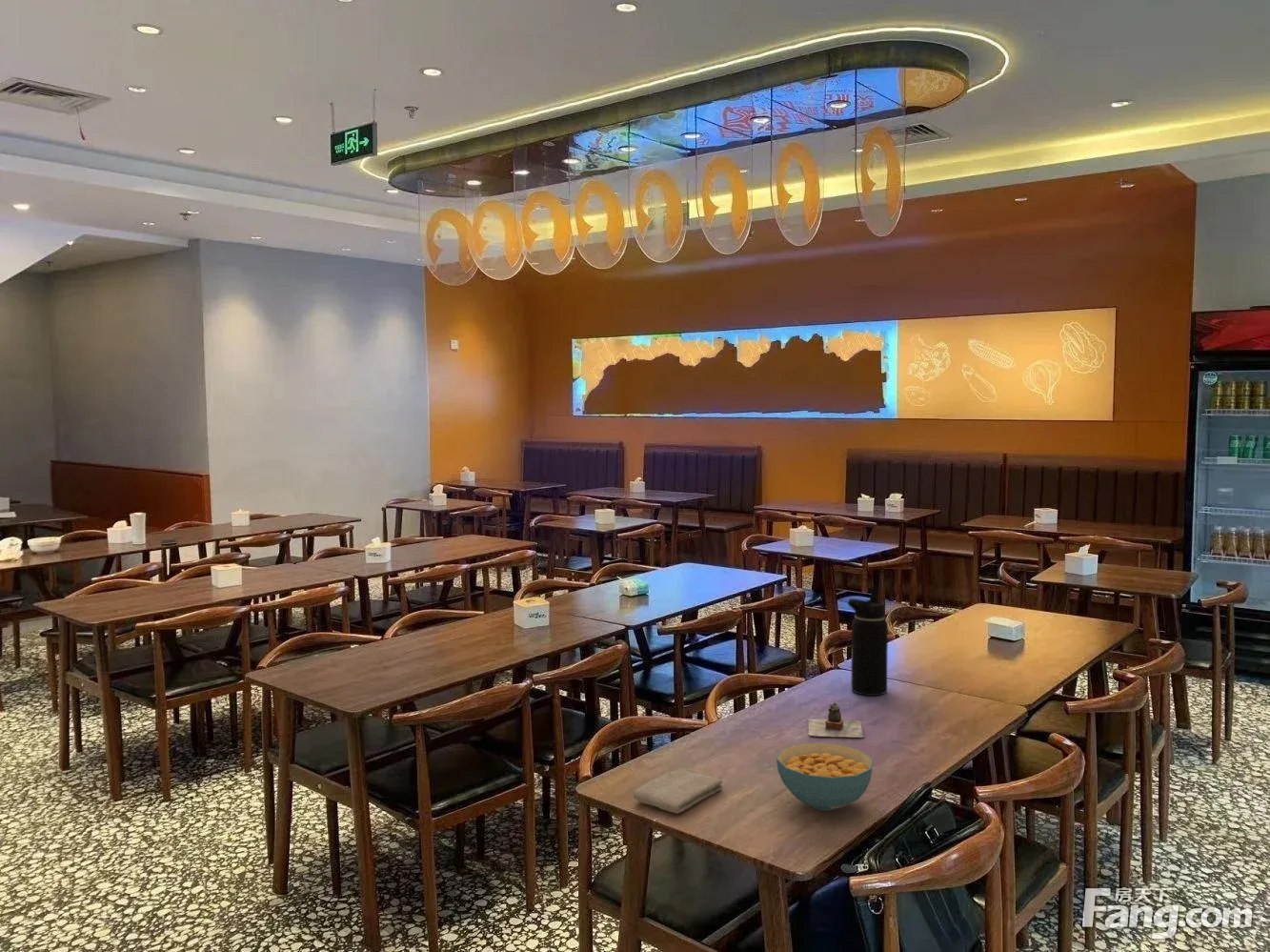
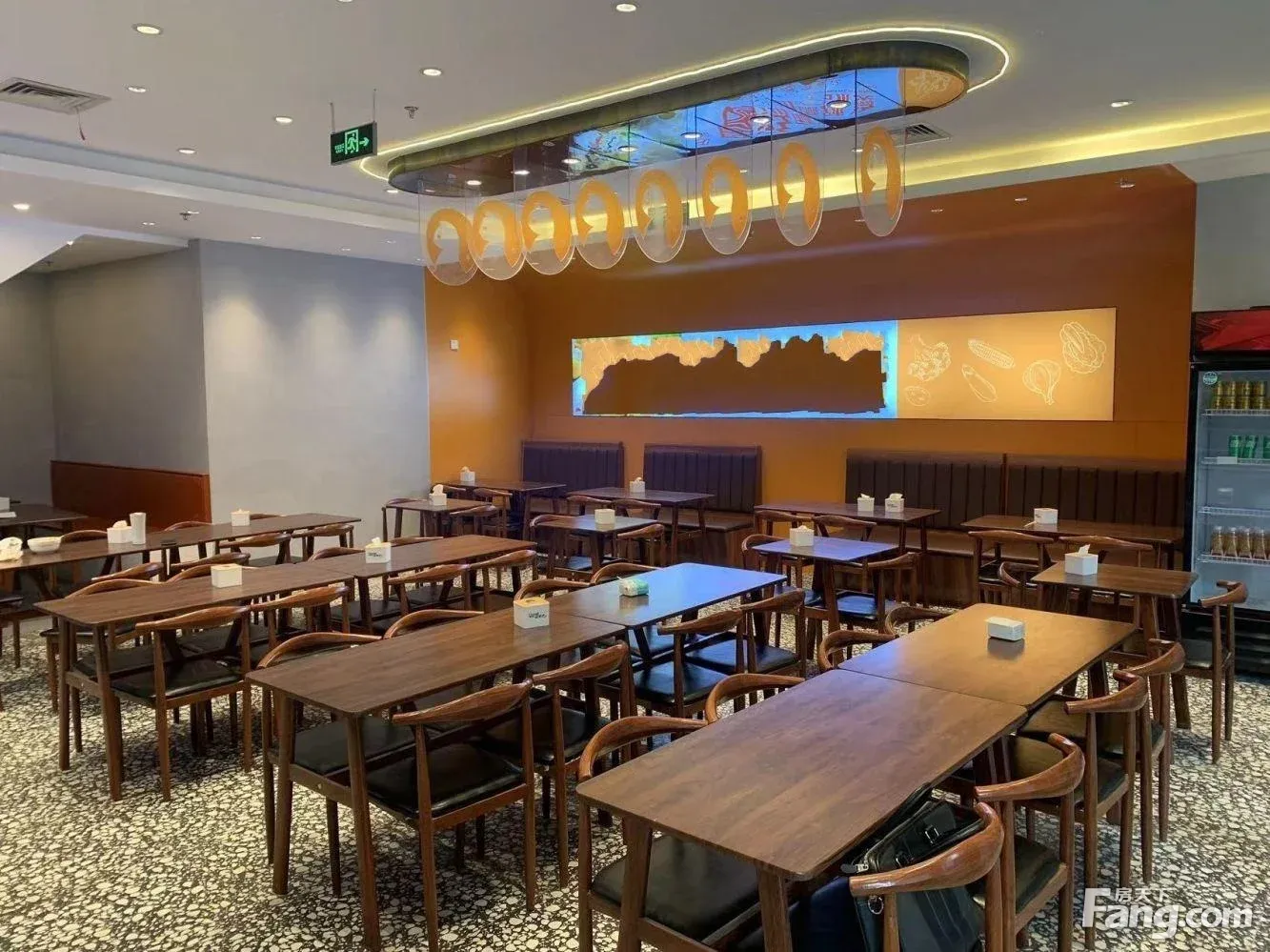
- teapot [807,701,864,739]
- cereal bowl [776,741,875,812]
- water bottle [847,585,889,697]
- washcloth [633,767,724,815]
